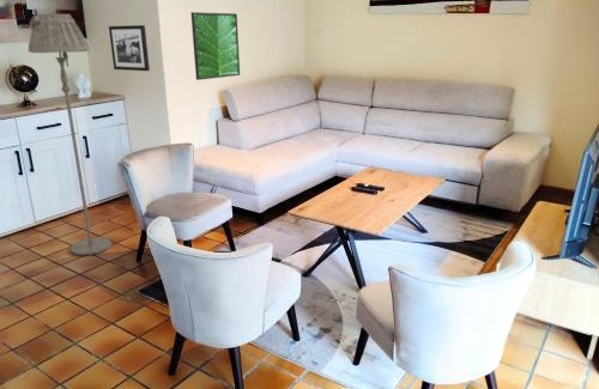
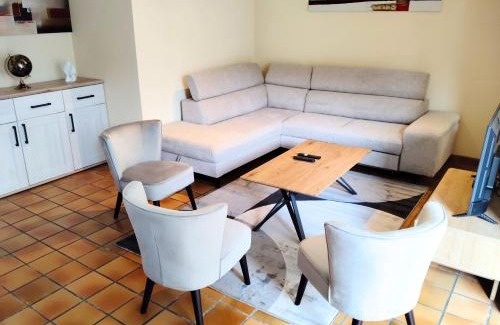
- floor lamp [28,13,113,256]
- picture frame [108,24,151,72]
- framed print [190,11,241,81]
